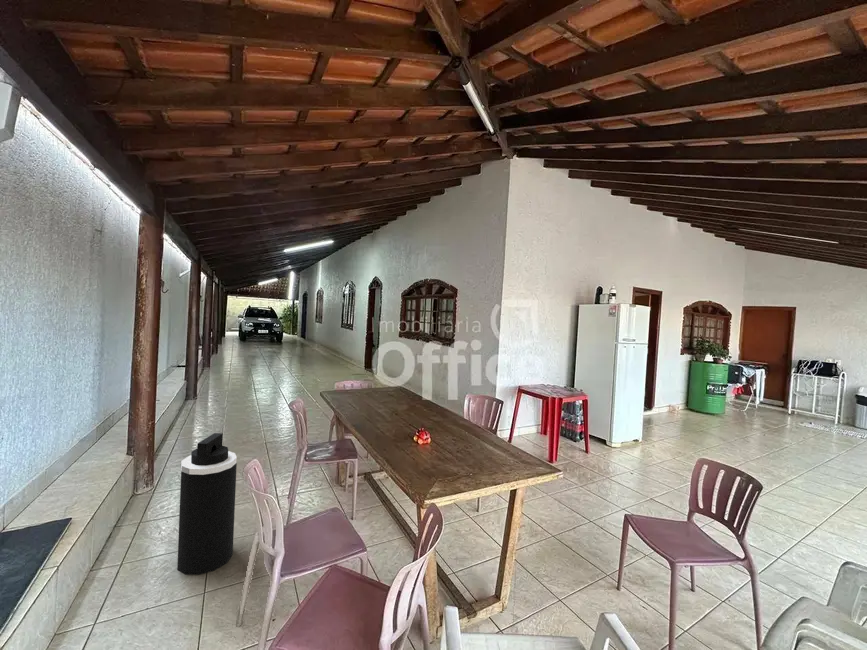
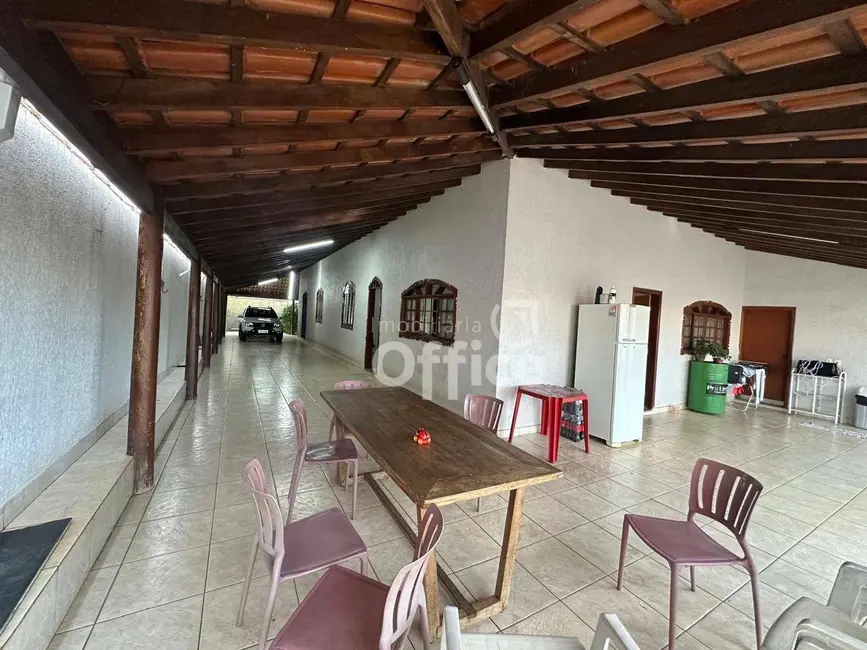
- trash can [176,432,238,576]
